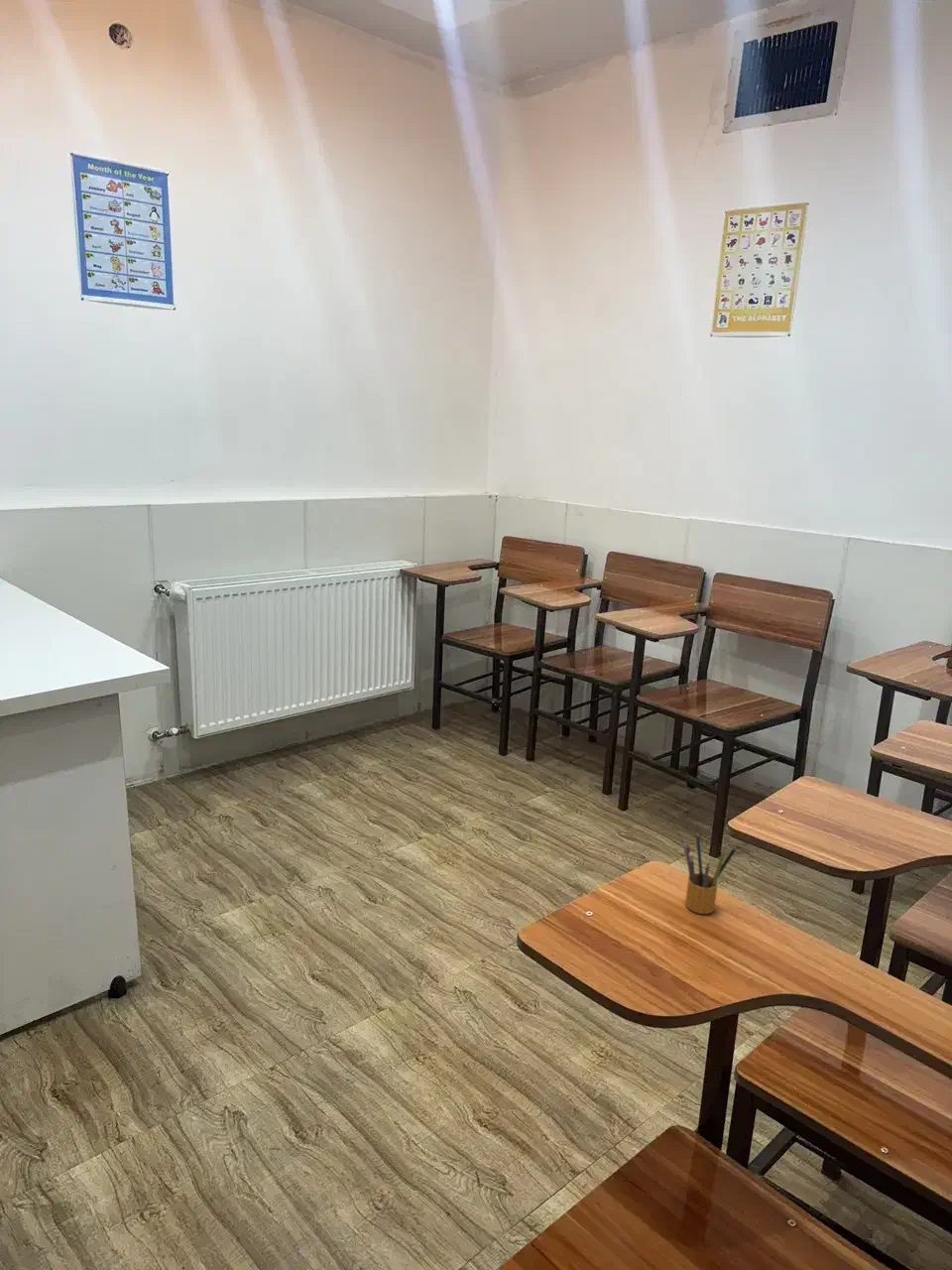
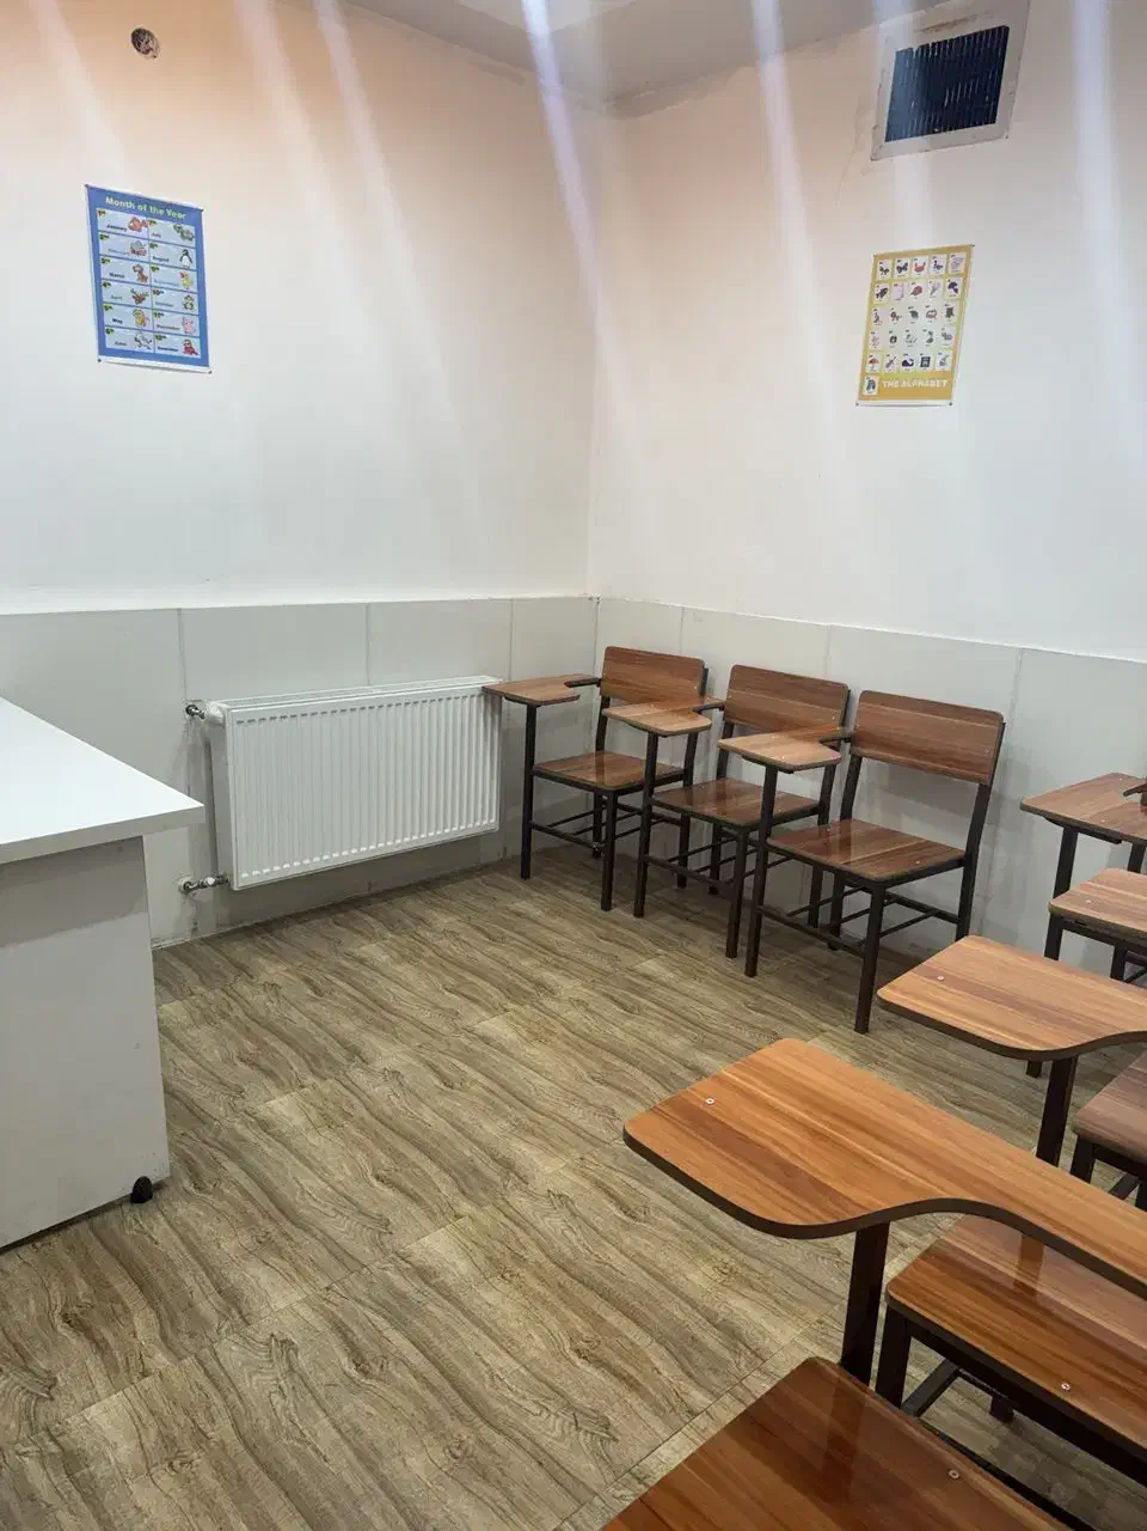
- pencil box [680,830,738,915]
